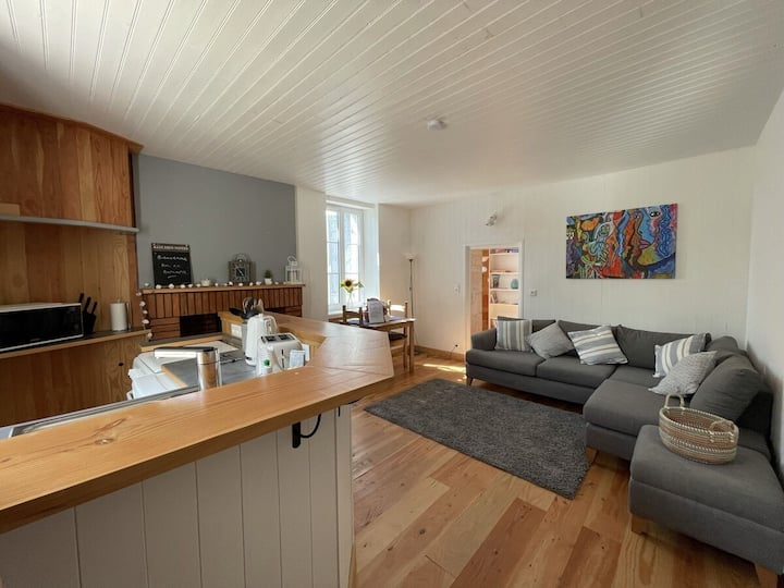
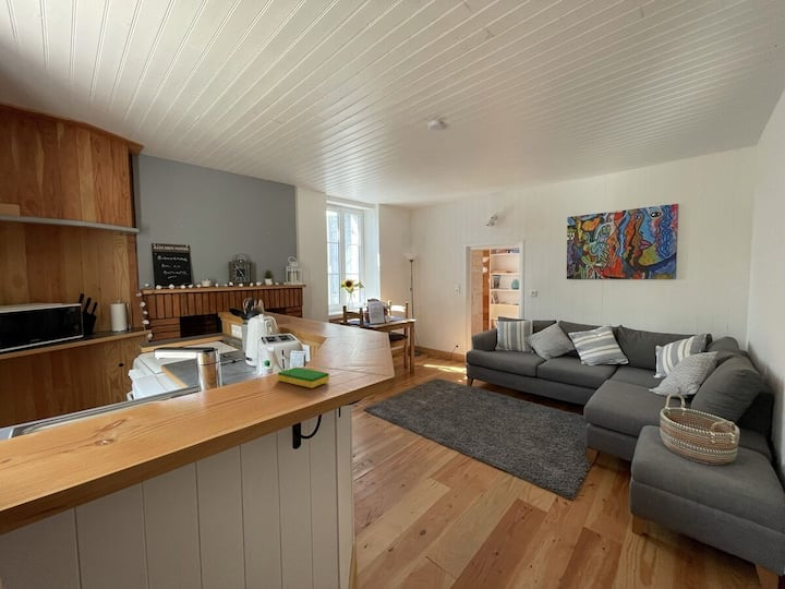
+ dish sponge [277,366,330,389]
